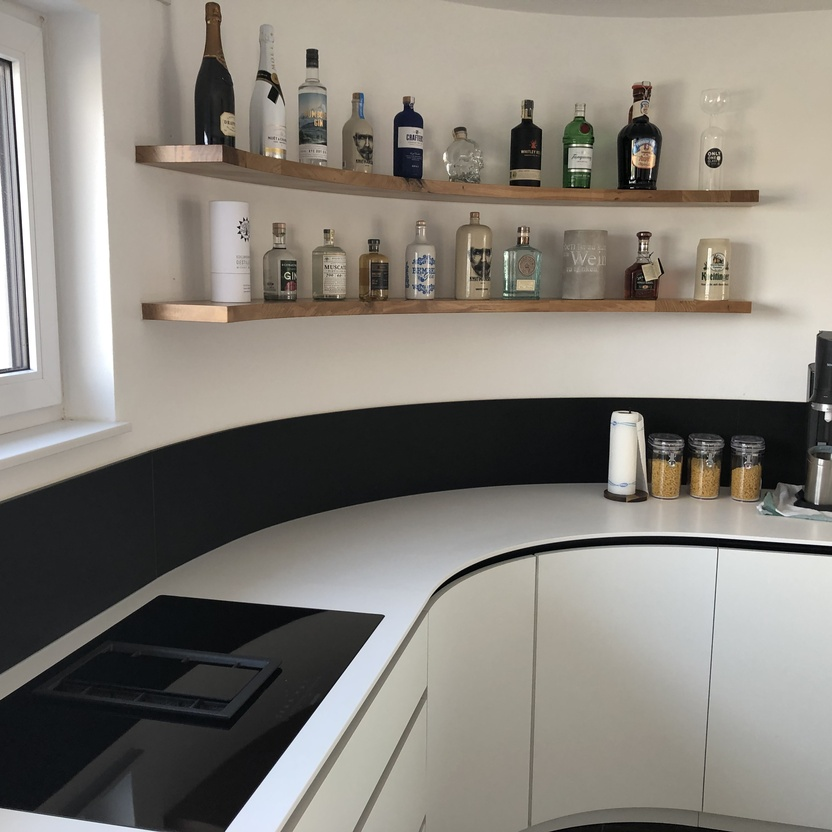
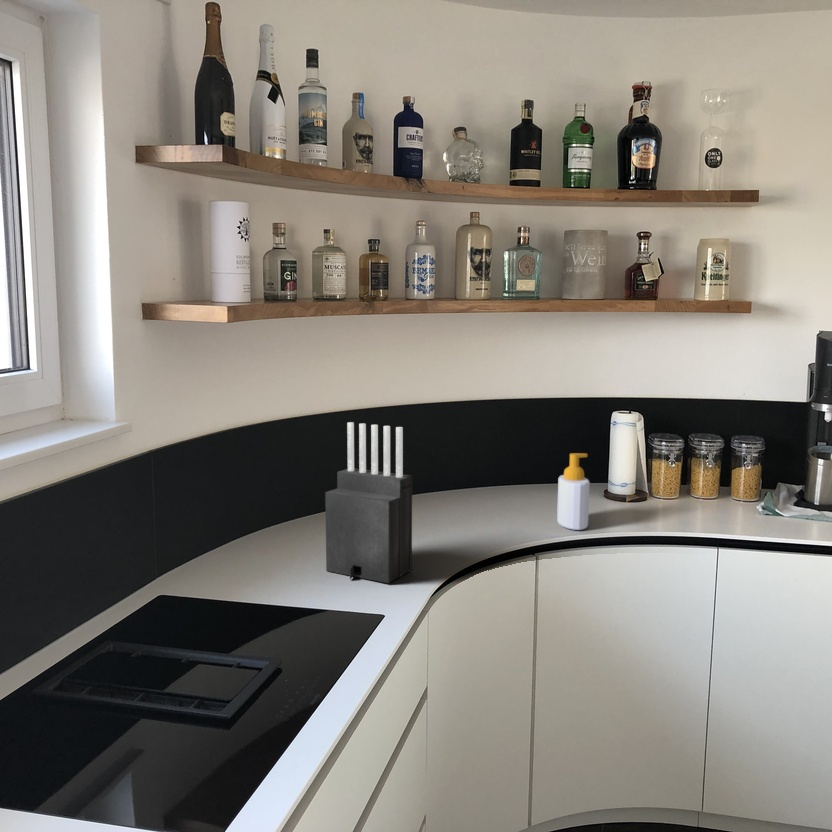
+ knife block [324,421,413,584]
+ soap bottle [556,452,591,531]
